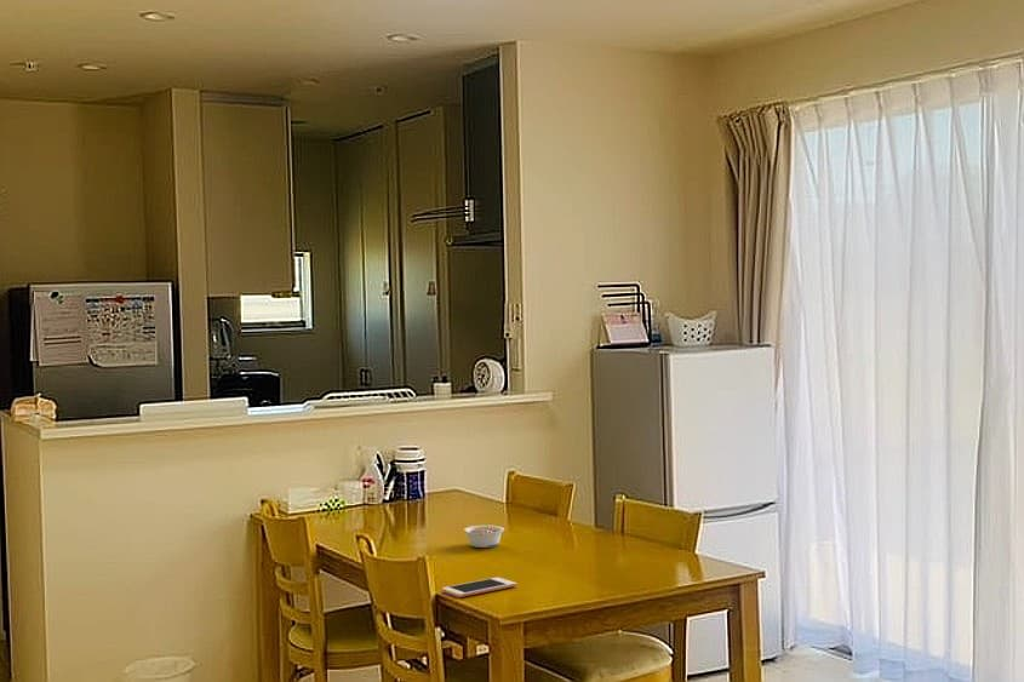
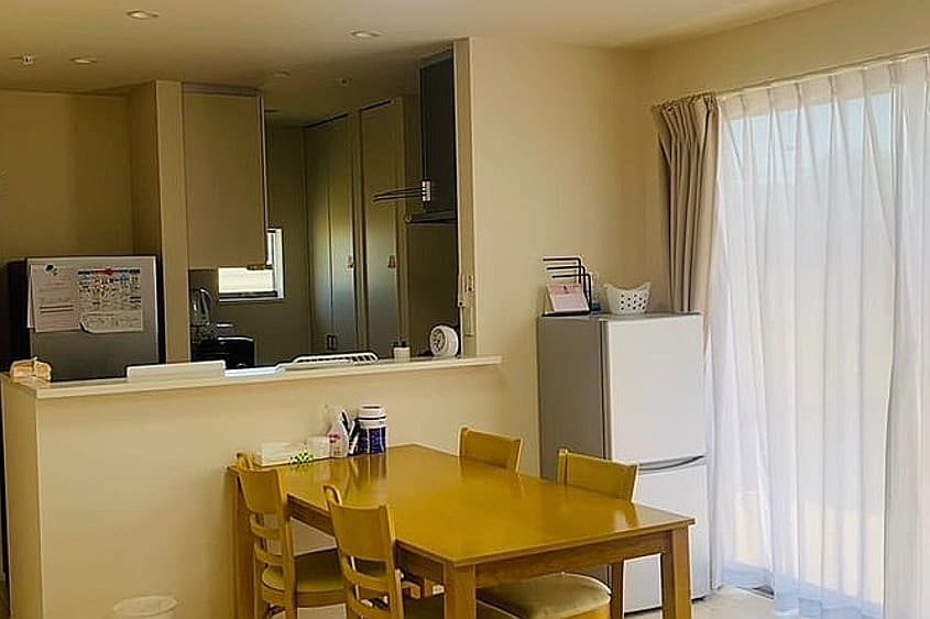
- legume [463,525,505,549]
- cell phone [441,577,517,598]
